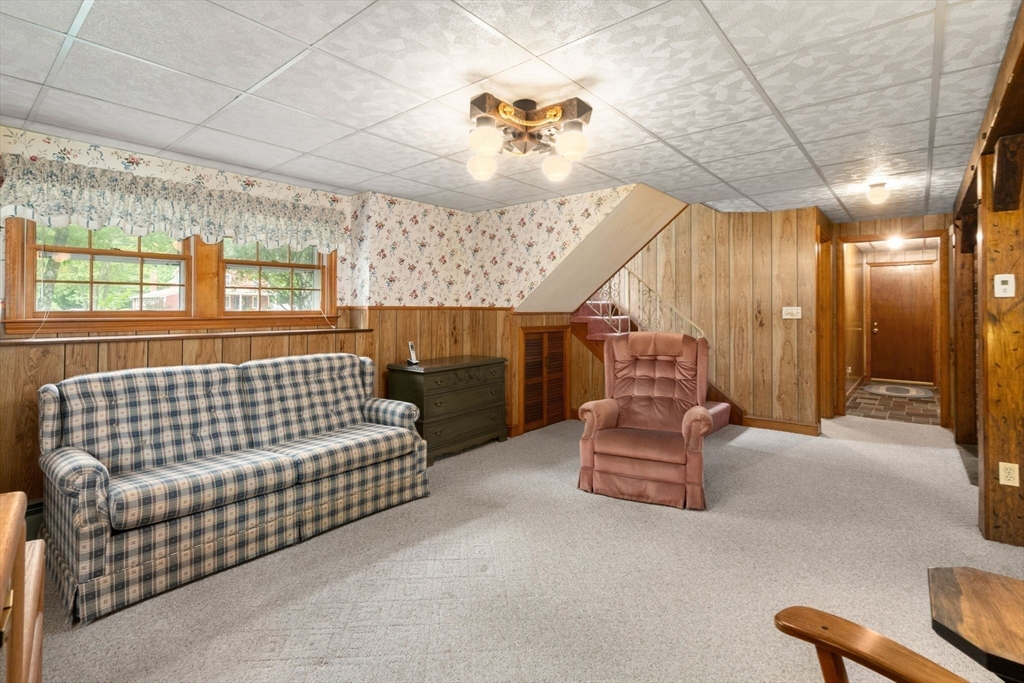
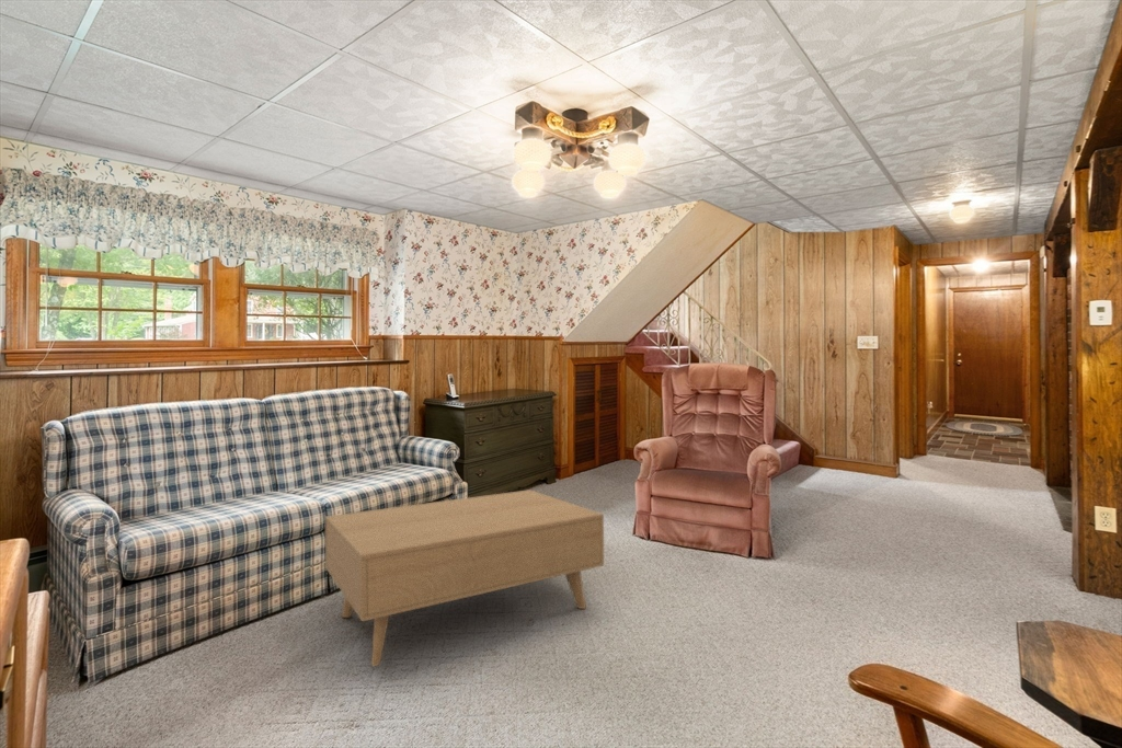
+ coffee table [324,488,605,668]
